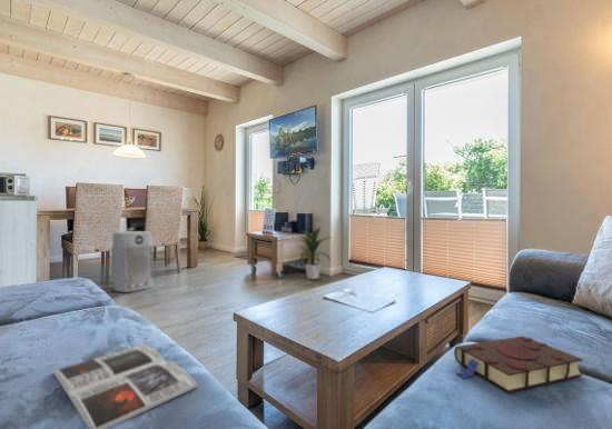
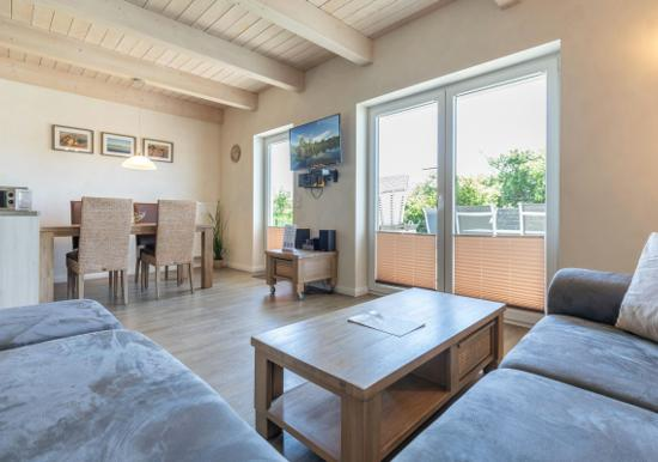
- book [453,335,584,393]
- indoor plant [293,226,333,280]
- air purifier [110,230,155,293]
- magazine [52,343,200,429]
